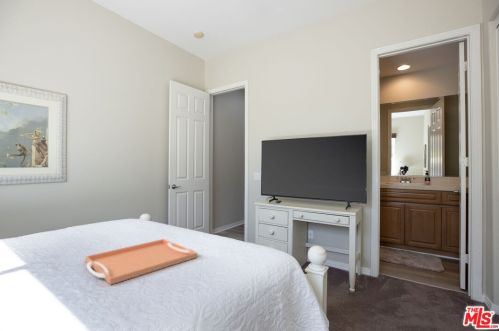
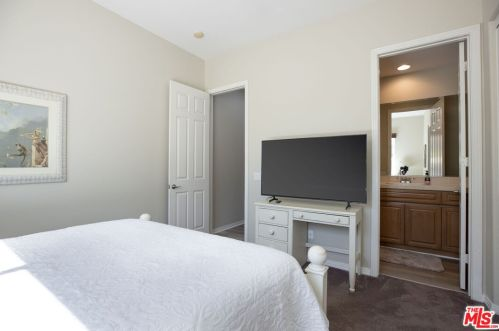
- serving tray [84,238,198,286]
